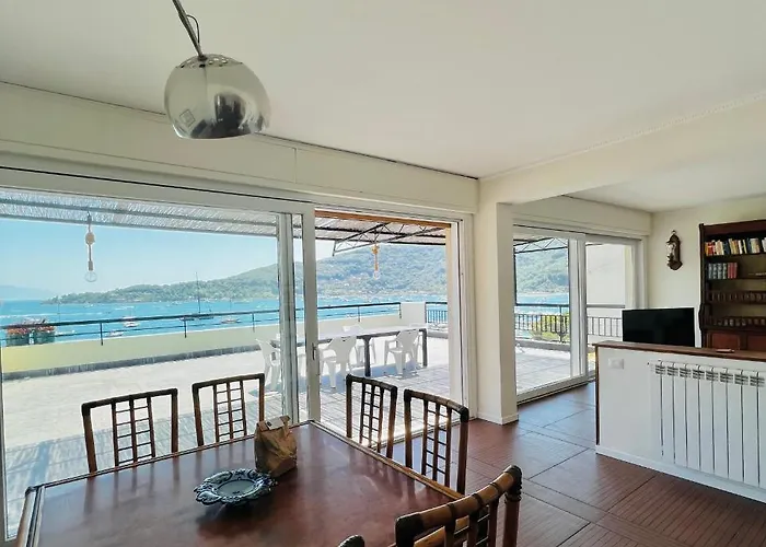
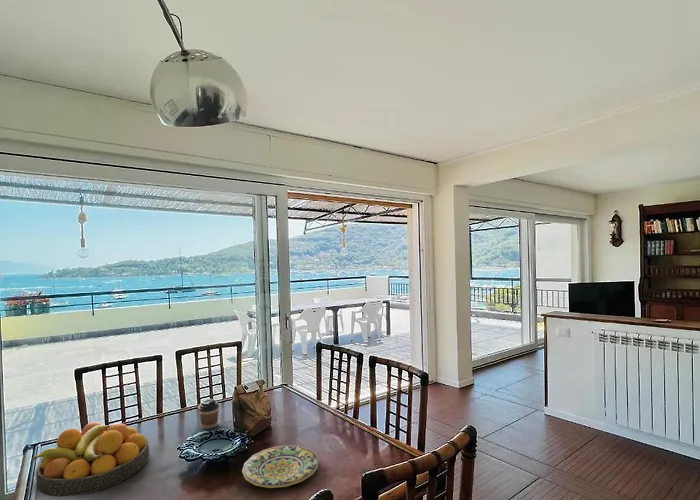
+ plate [241,444,319,489]
+ fruit bowl [31,421,150,498]
+ coffee cup [197,398,220,430]
